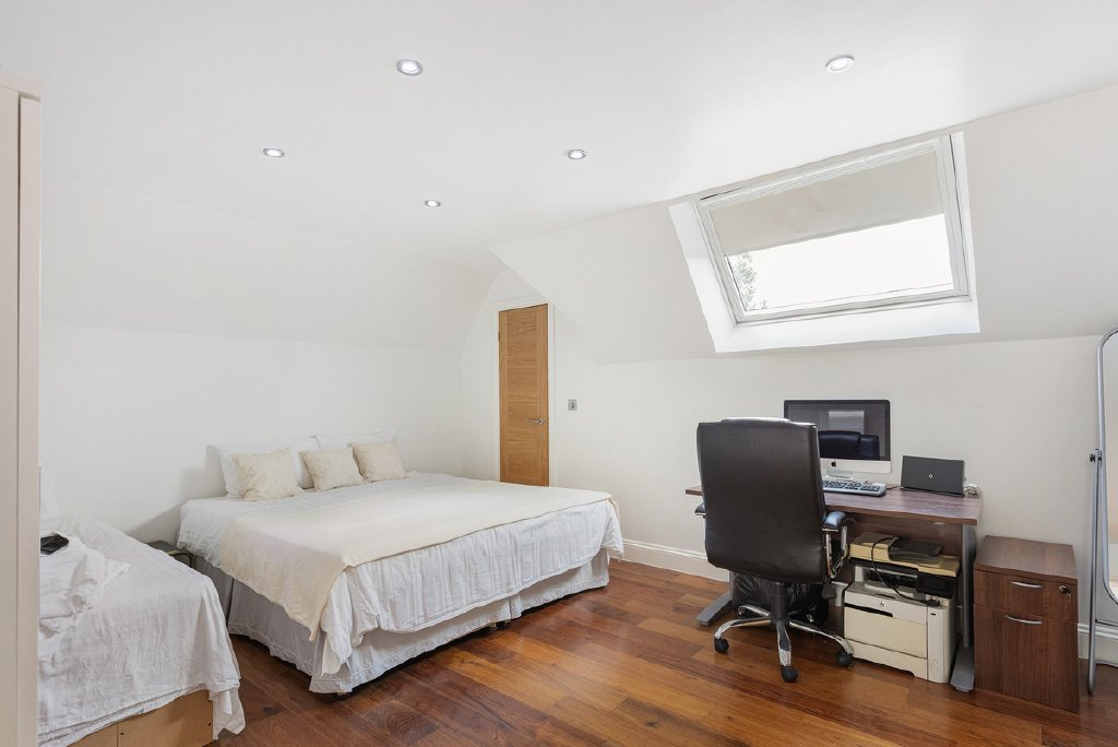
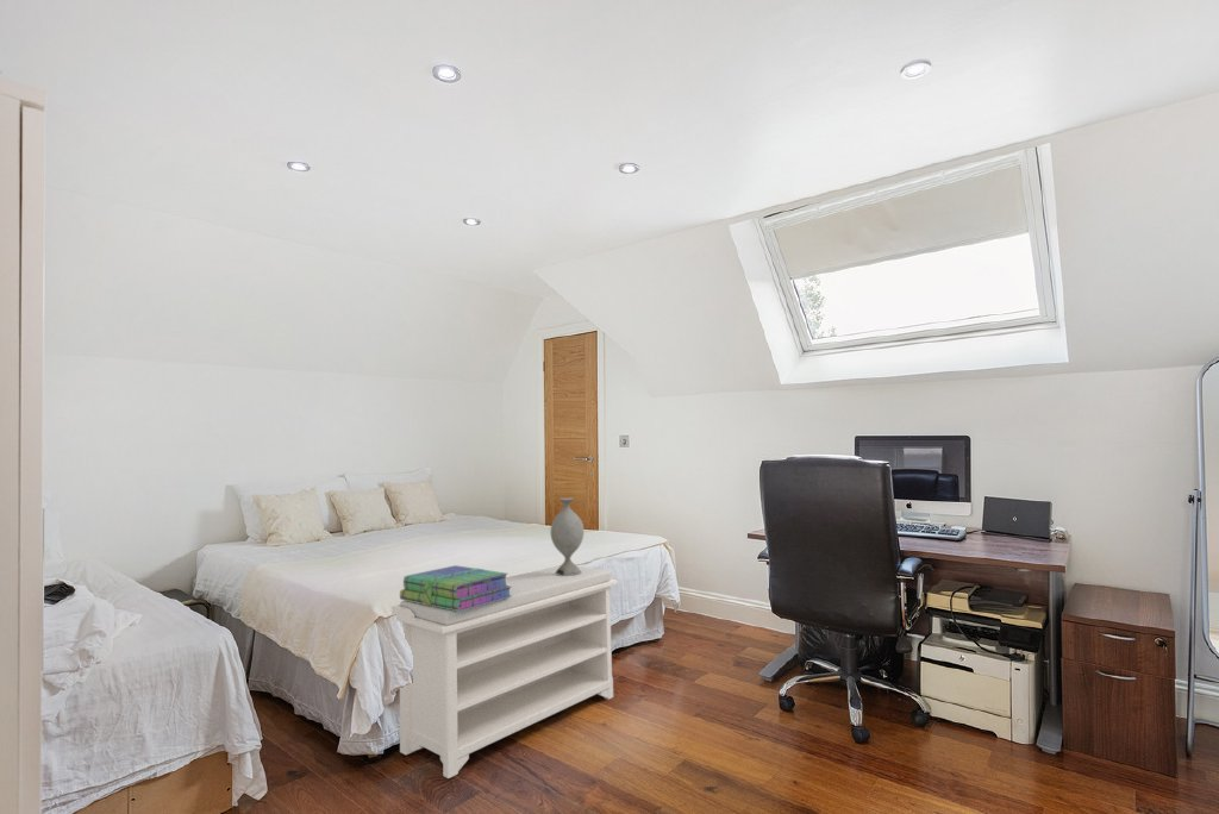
+ bench [390,564,619,779]
+ stack of books [399,564,512,612]
+ decorative vase [550,497,585,576]
